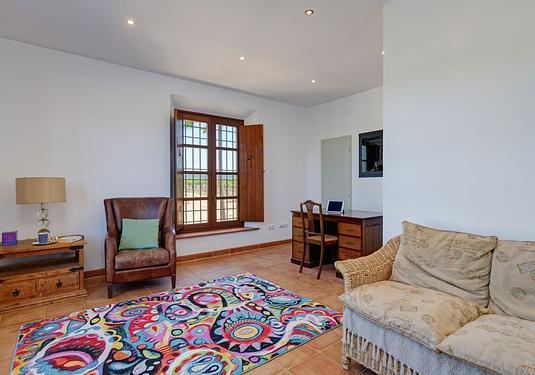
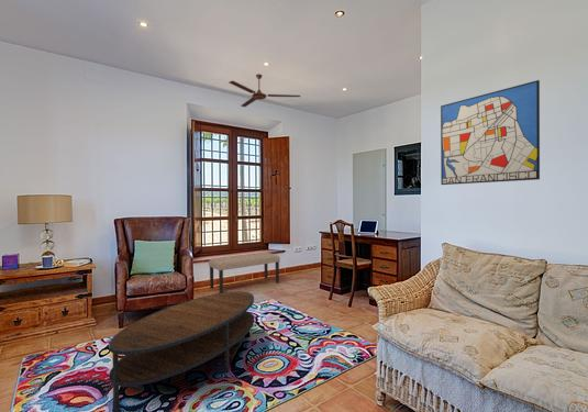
+ wall art [440,79,541,186]
+ coffee table [108,290,255,412]
+ bench [208,252,281,293]
+ ceiling fan [228,73,301,108]
